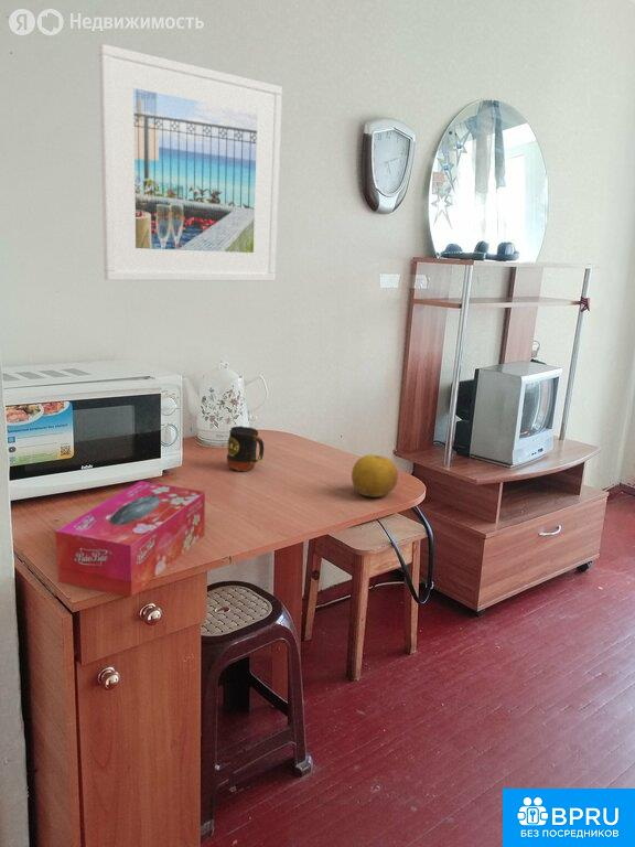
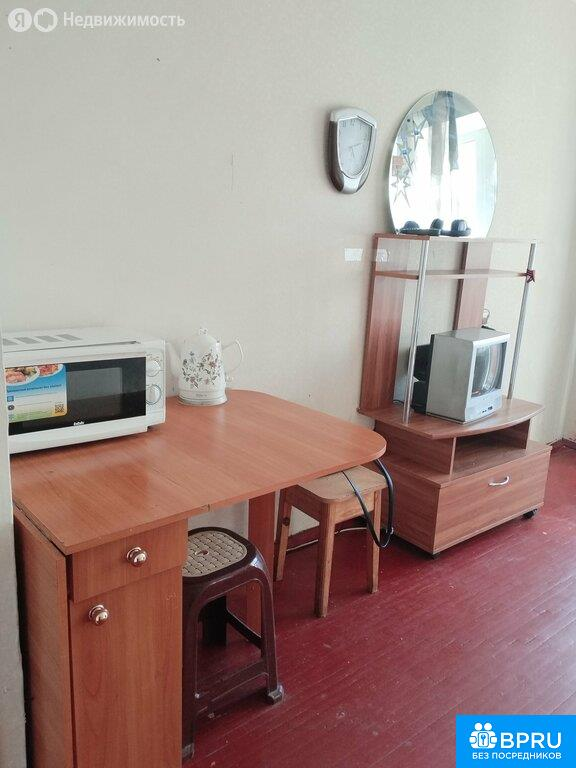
- mug [226,425,265,473]
- fruit [351,454,399,498]
- tissue box [54,480,206,598]
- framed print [98,43,283,282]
